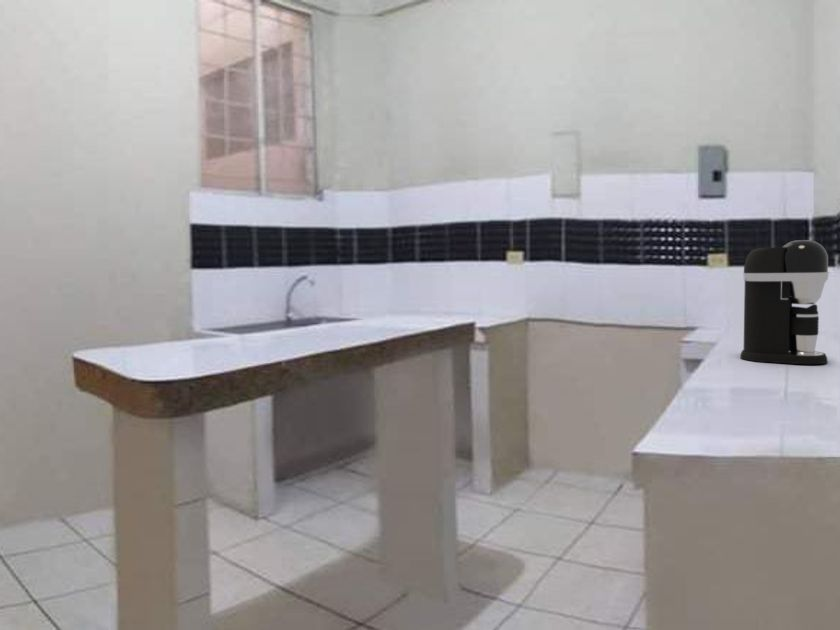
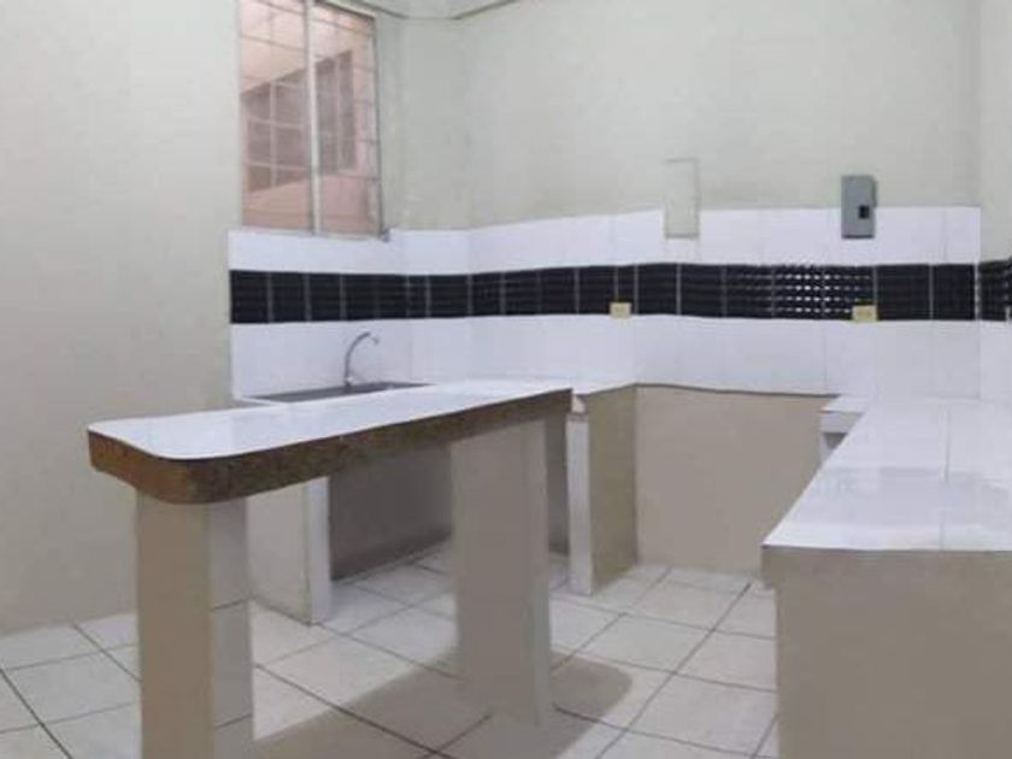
- coffee maker [739,239,830,365]
